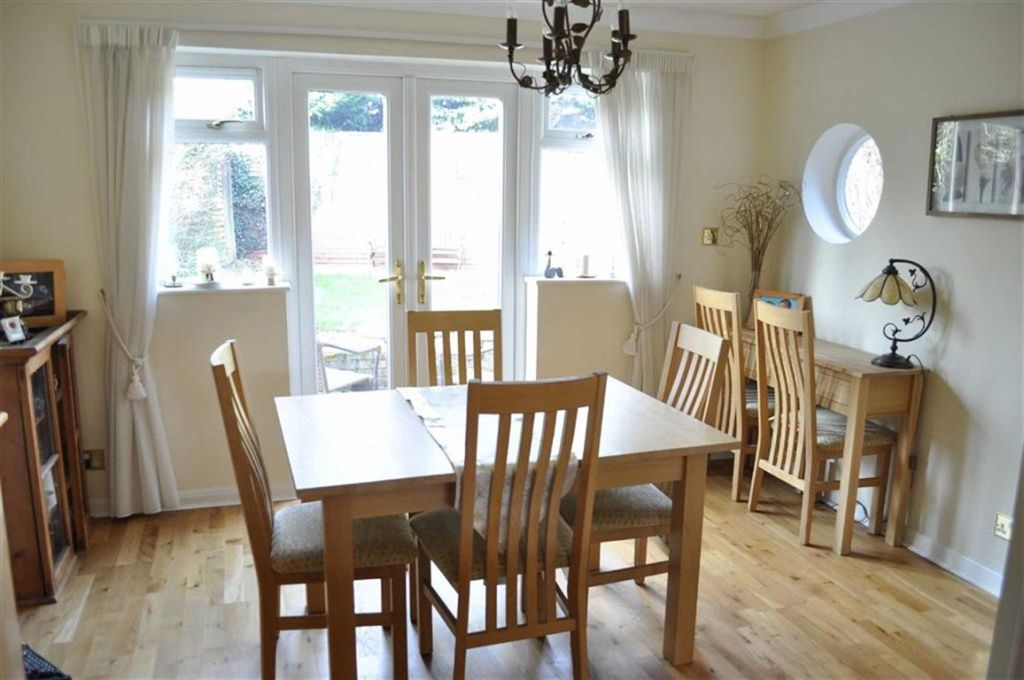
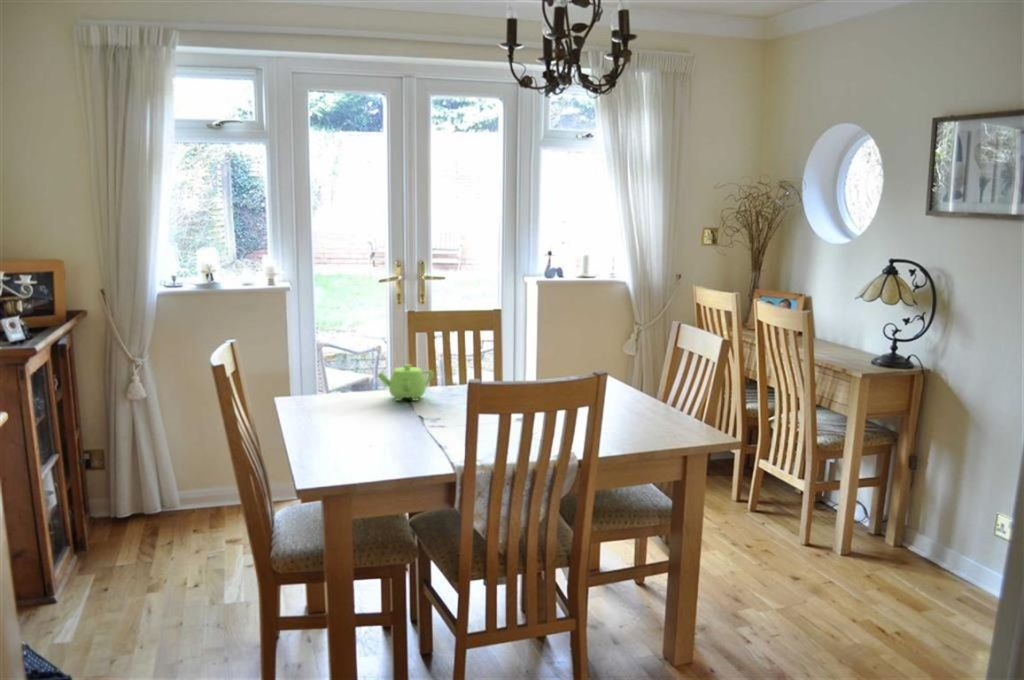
+ teapot [376,363,435,402]
